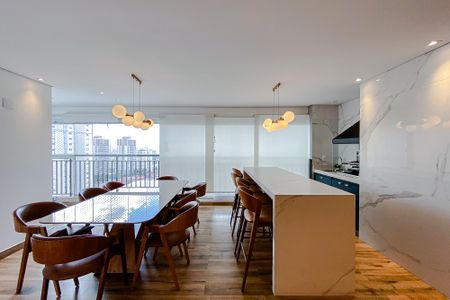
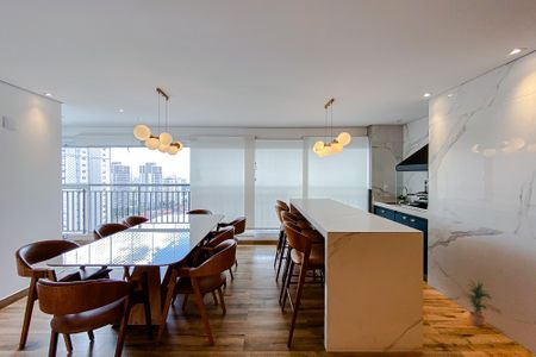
+ potted plant [466,278,493,327]
